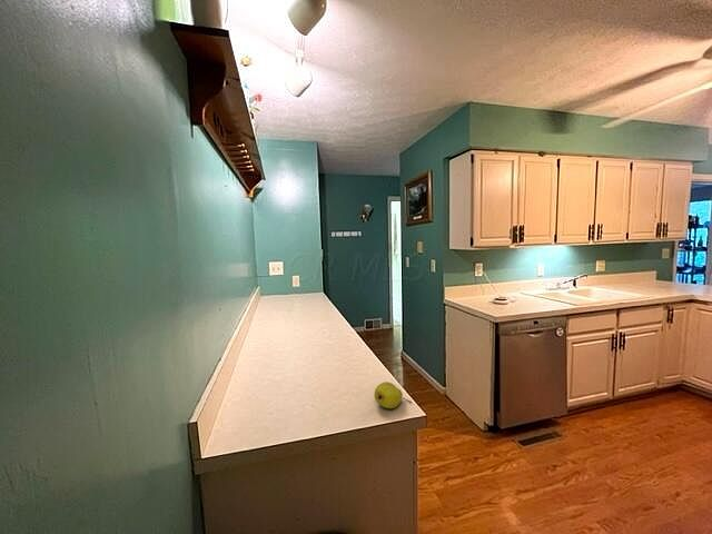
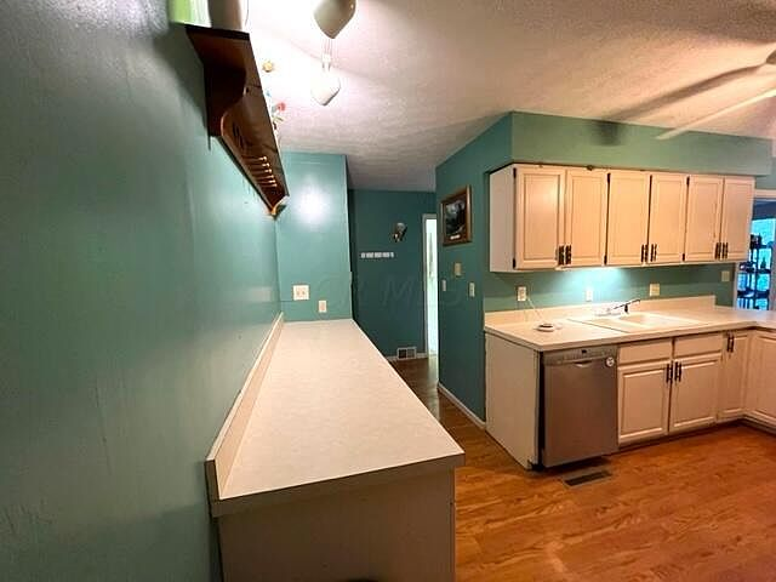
- fruit [373,380,413,409]
